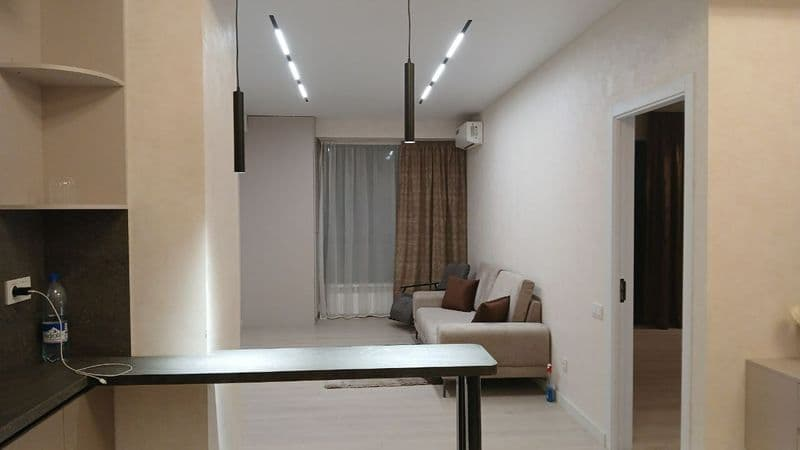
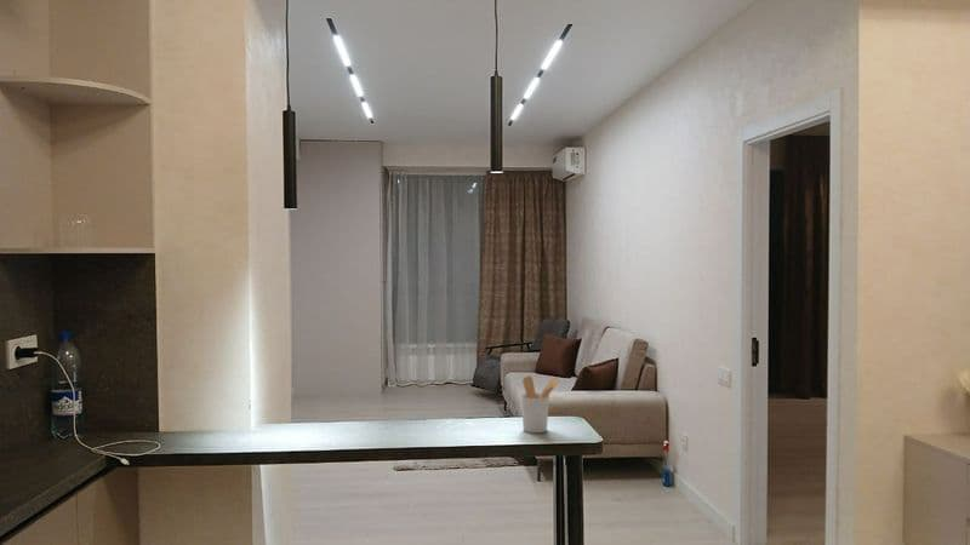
+ utensil holder [520,375,561,434]
